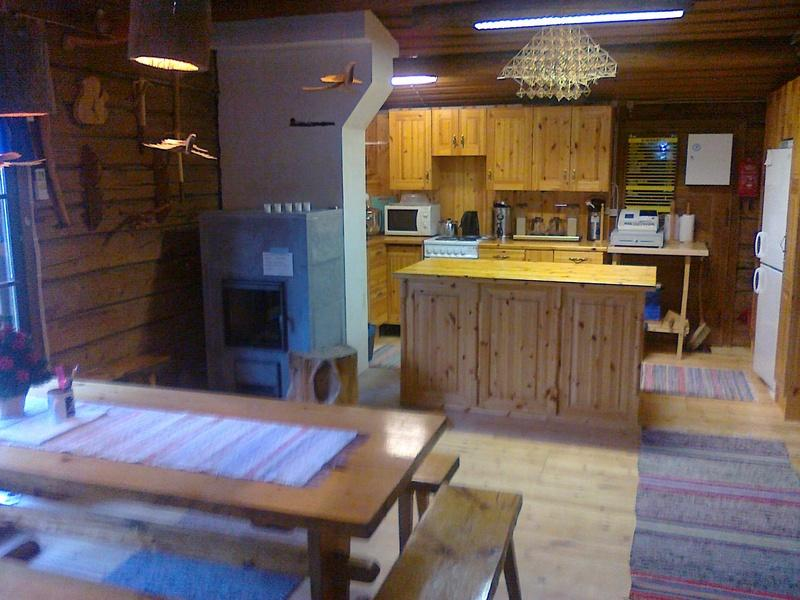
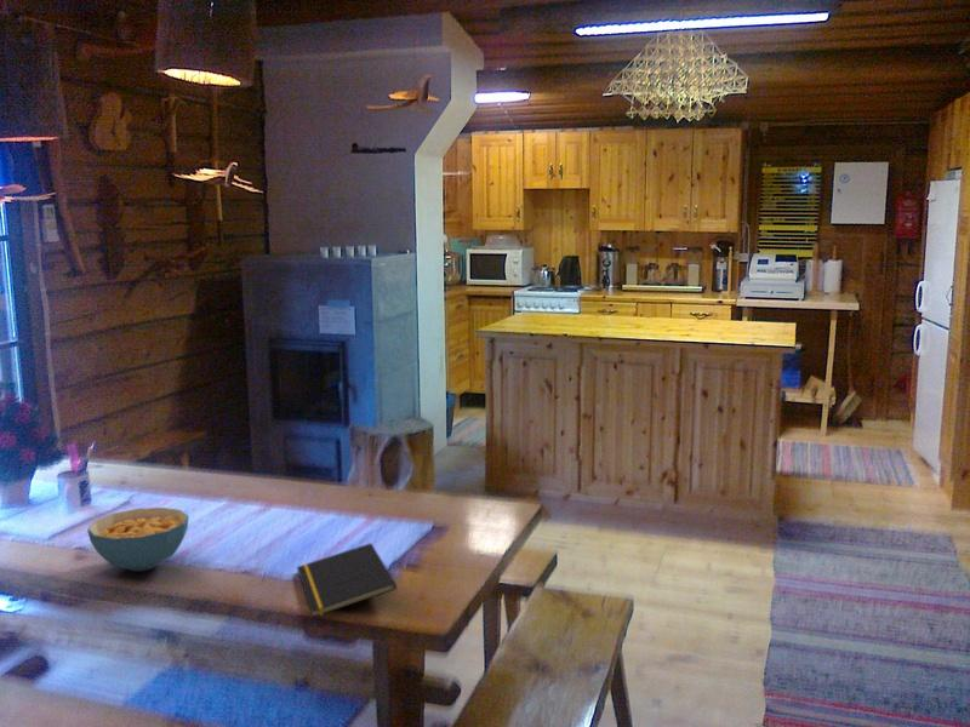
+ notepad [296,542,398,619]
+ cereal bowl [86,506,190,572]
